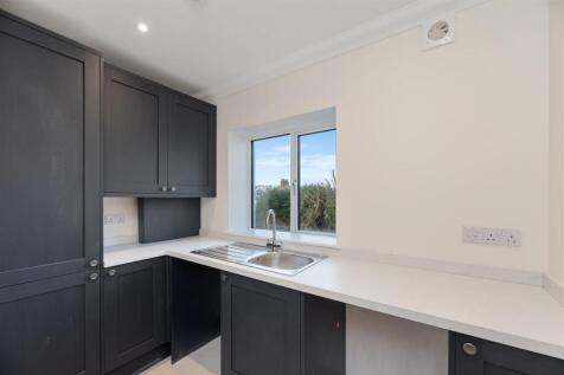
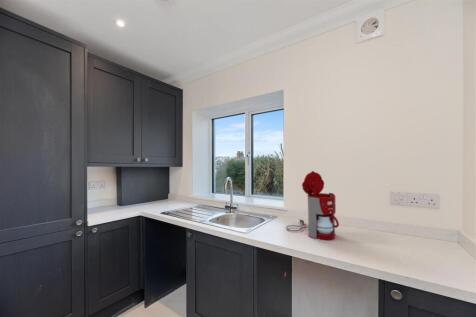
+ coffee maker [285,170,340,241]
